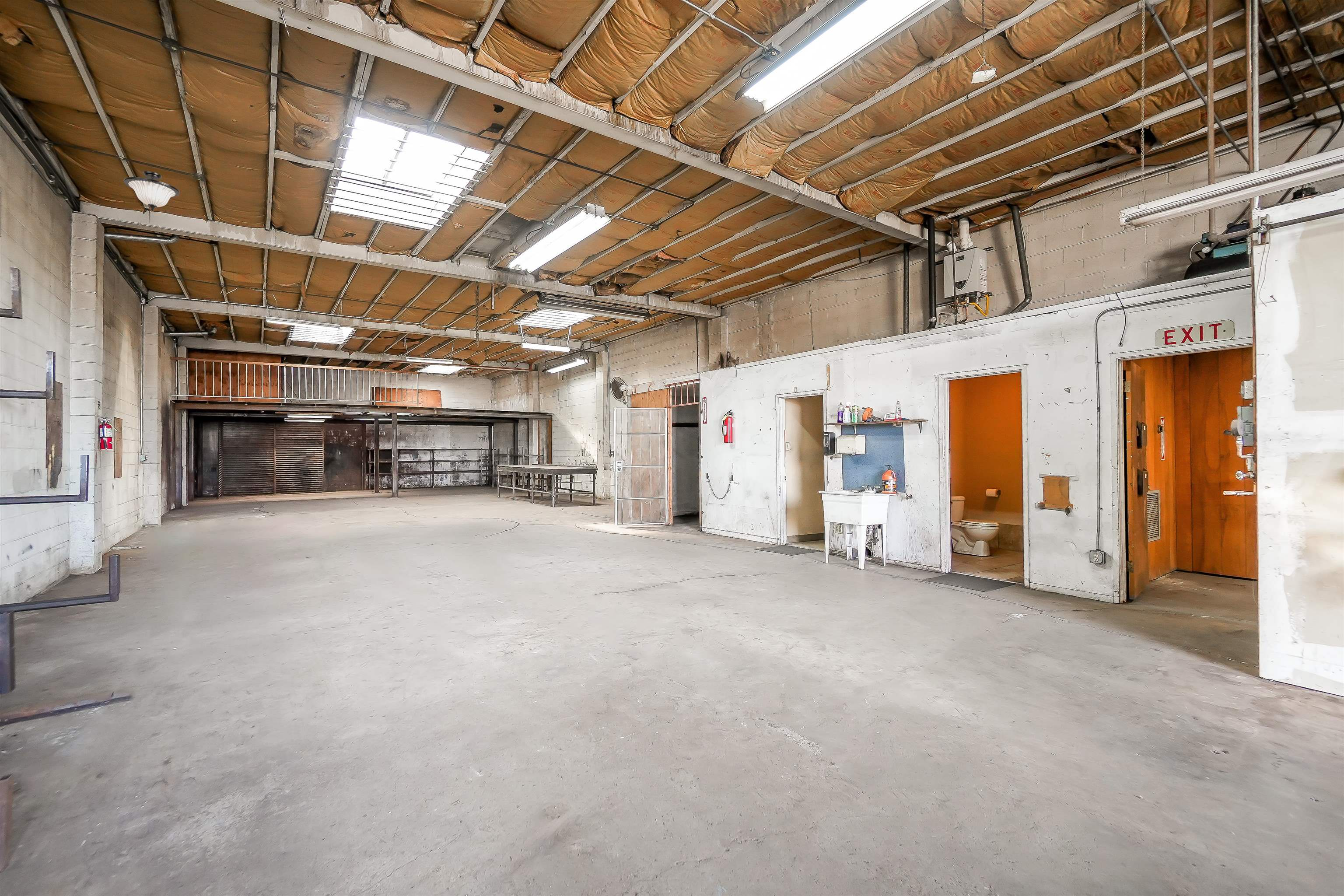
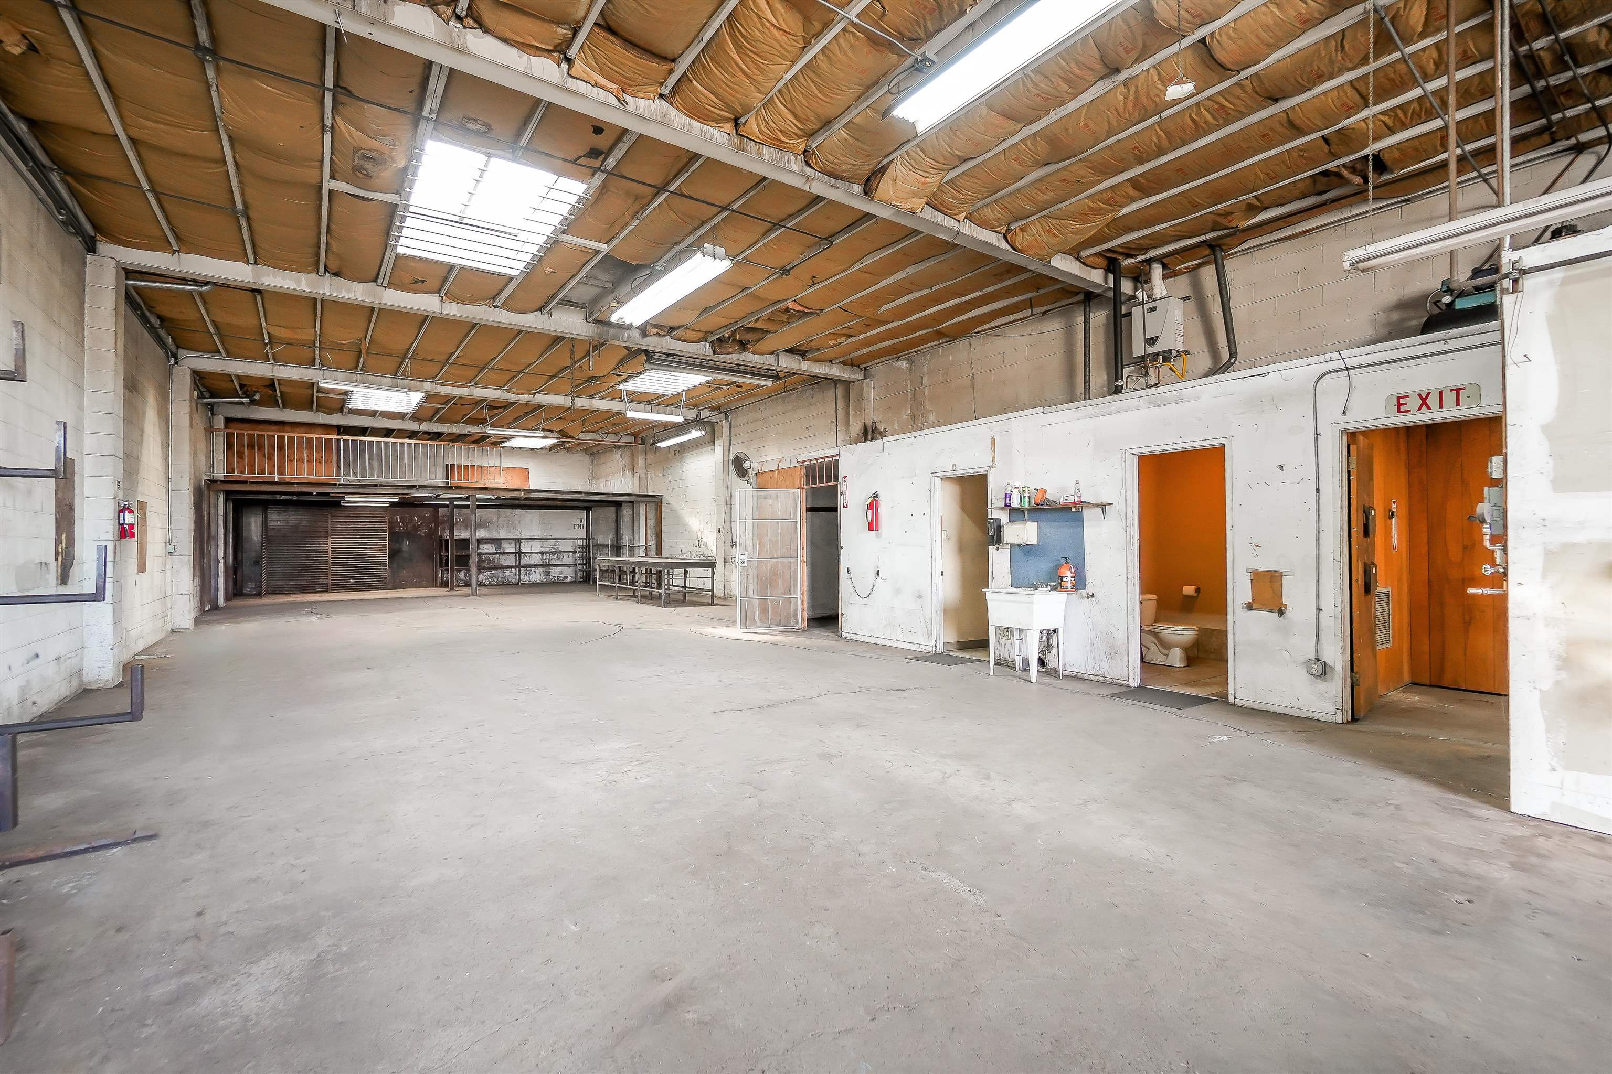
- light fixture [123,171,180,211]
